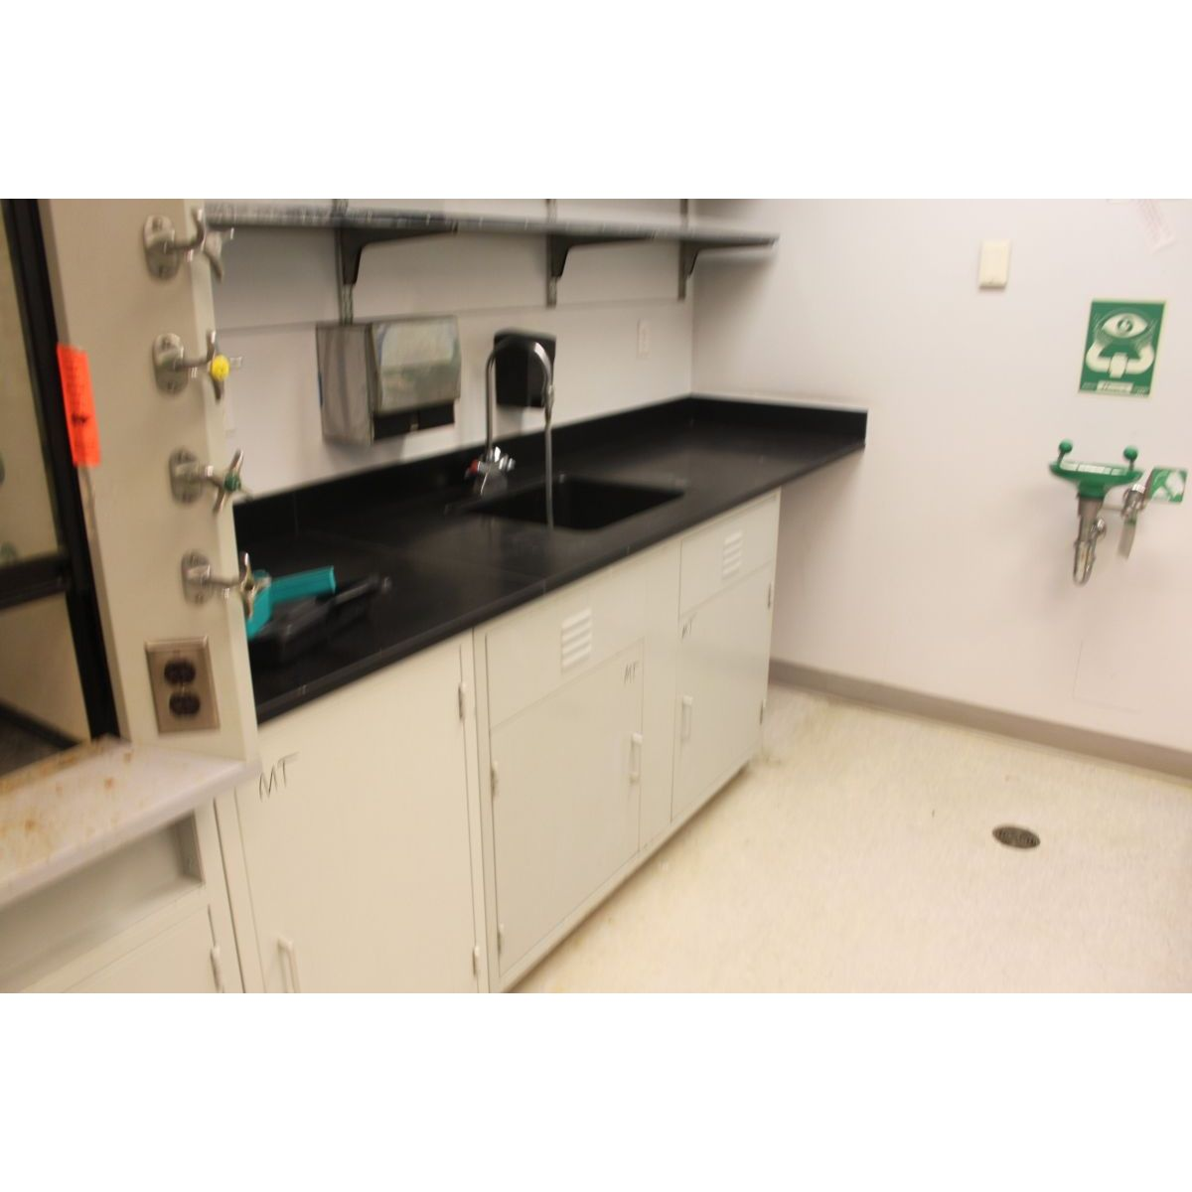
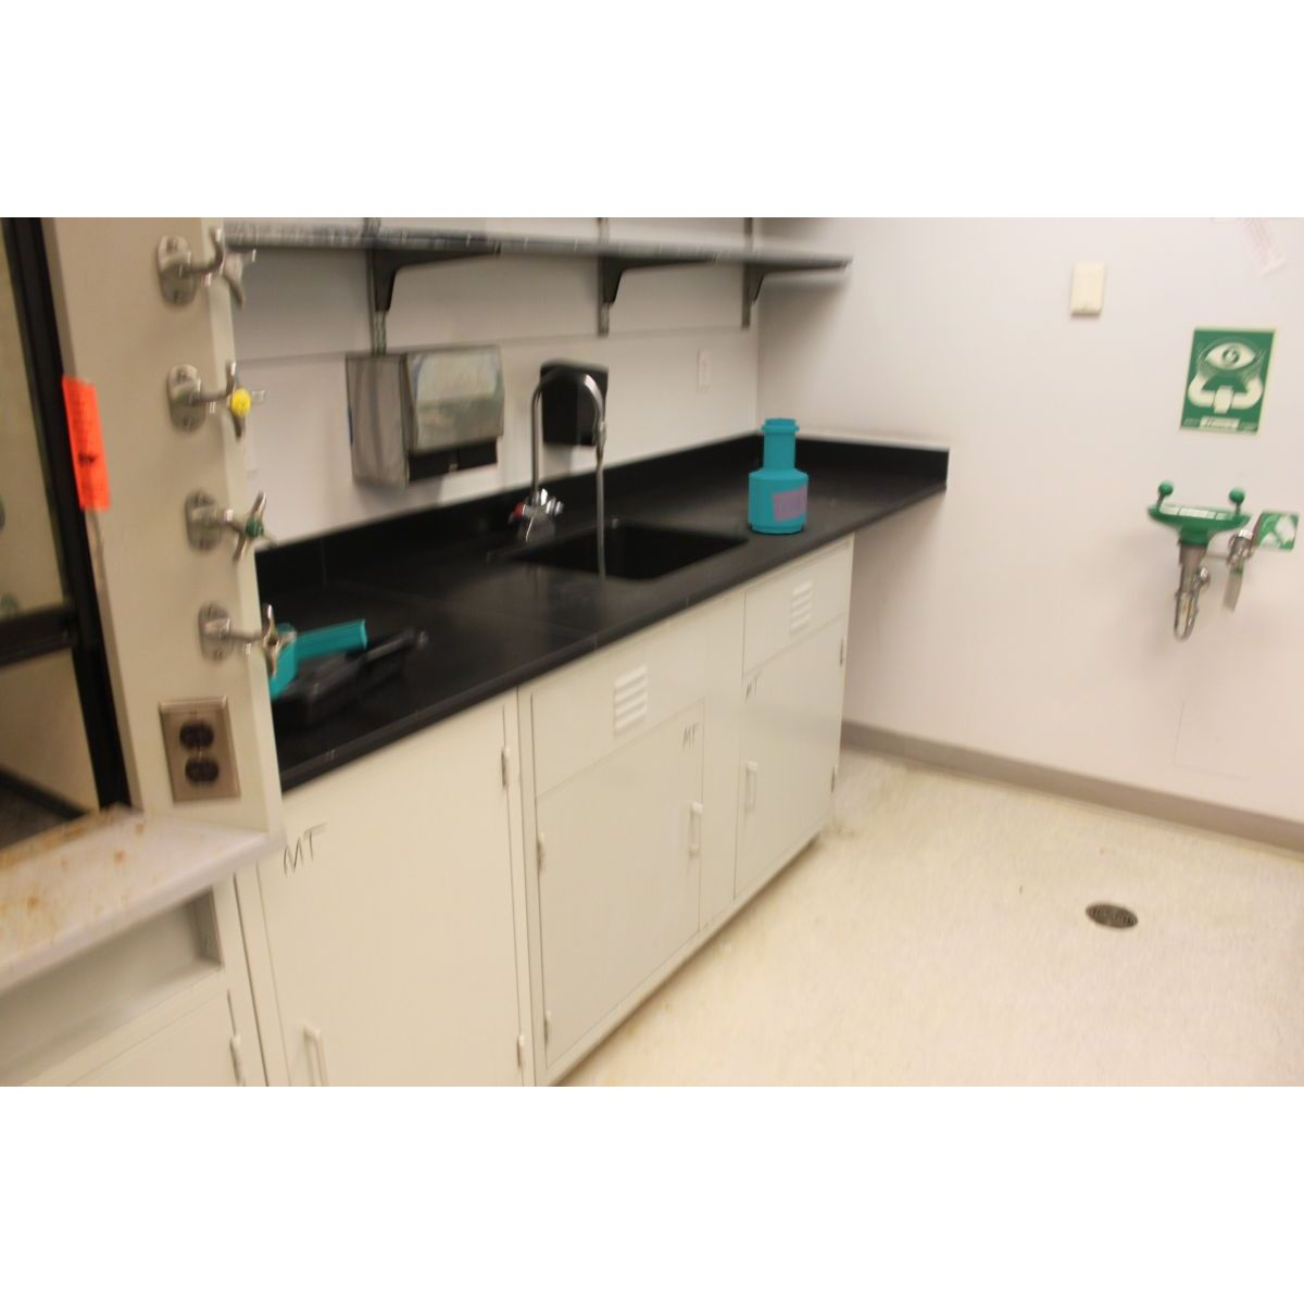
+ bottle [746,417,810,535]
